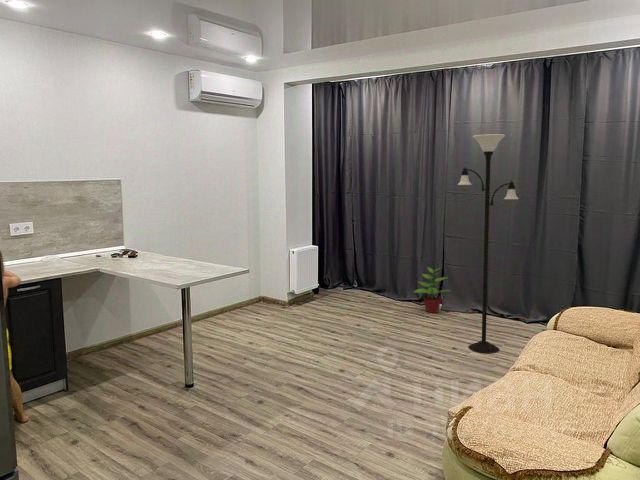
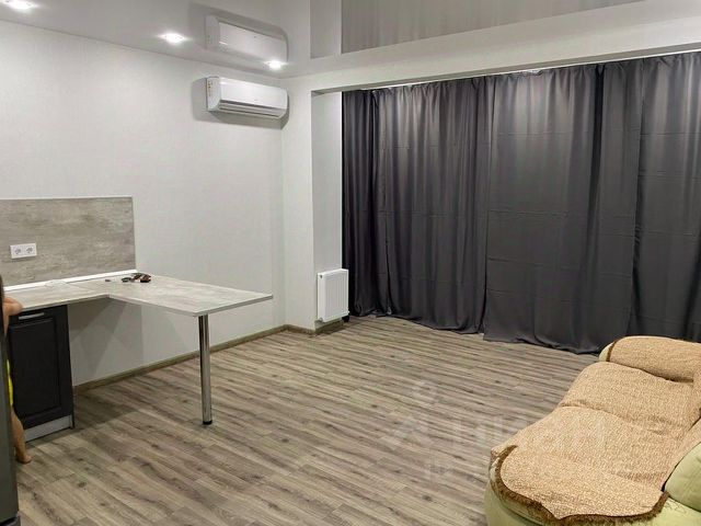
- potted plant [412,266,451,314]
- floor lamp [457,133,519,354]
